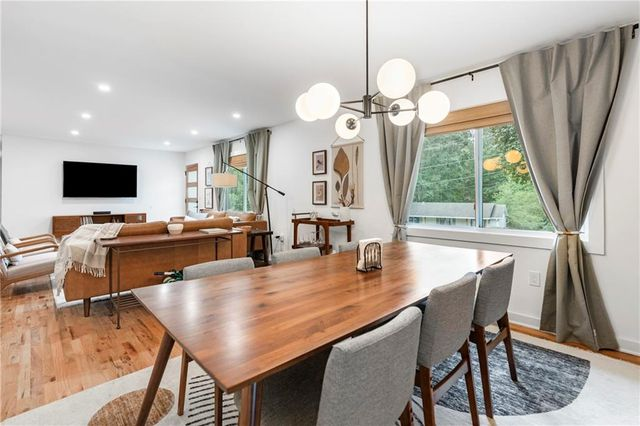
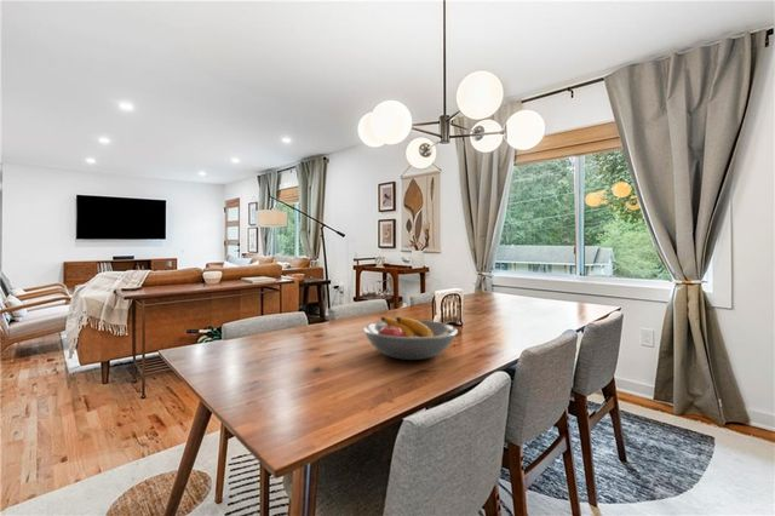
+ fruit bowl [362,316,459,361]
